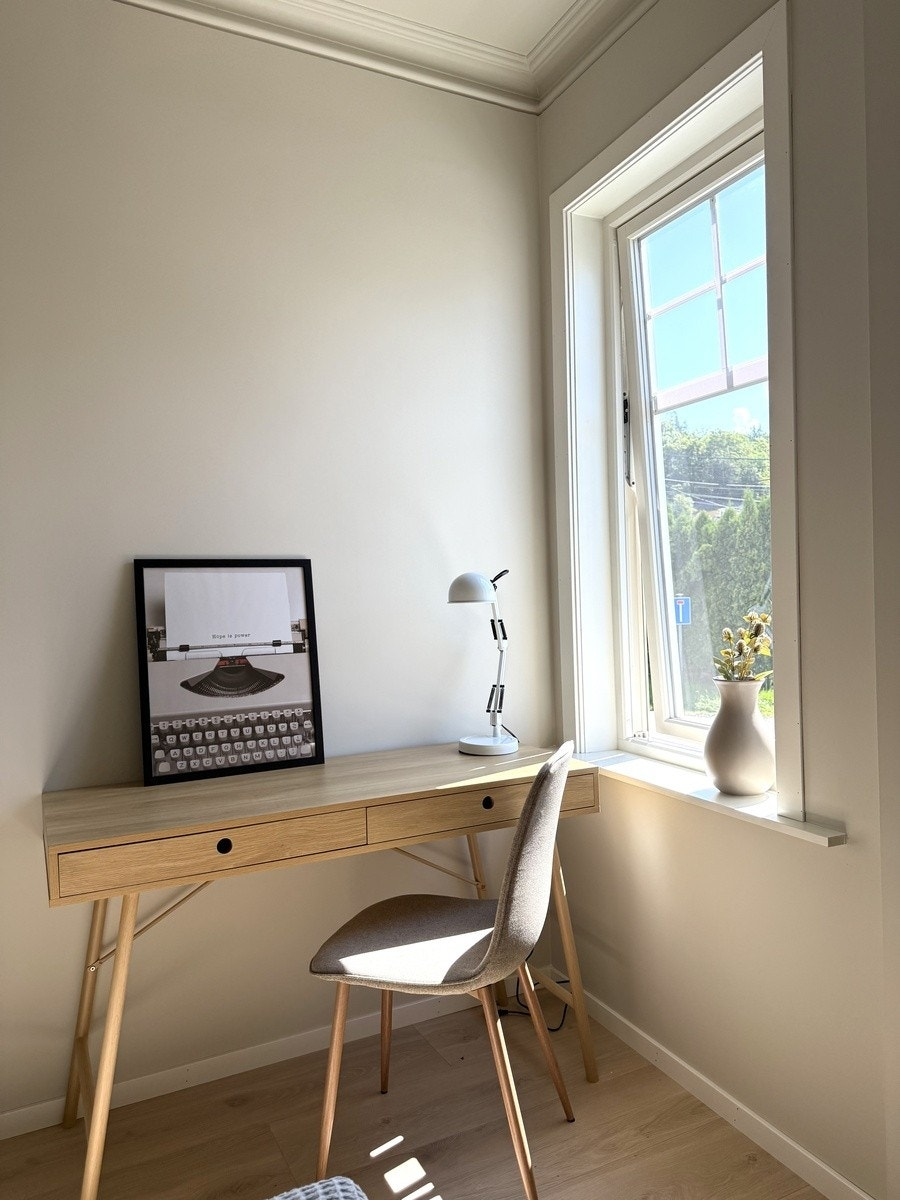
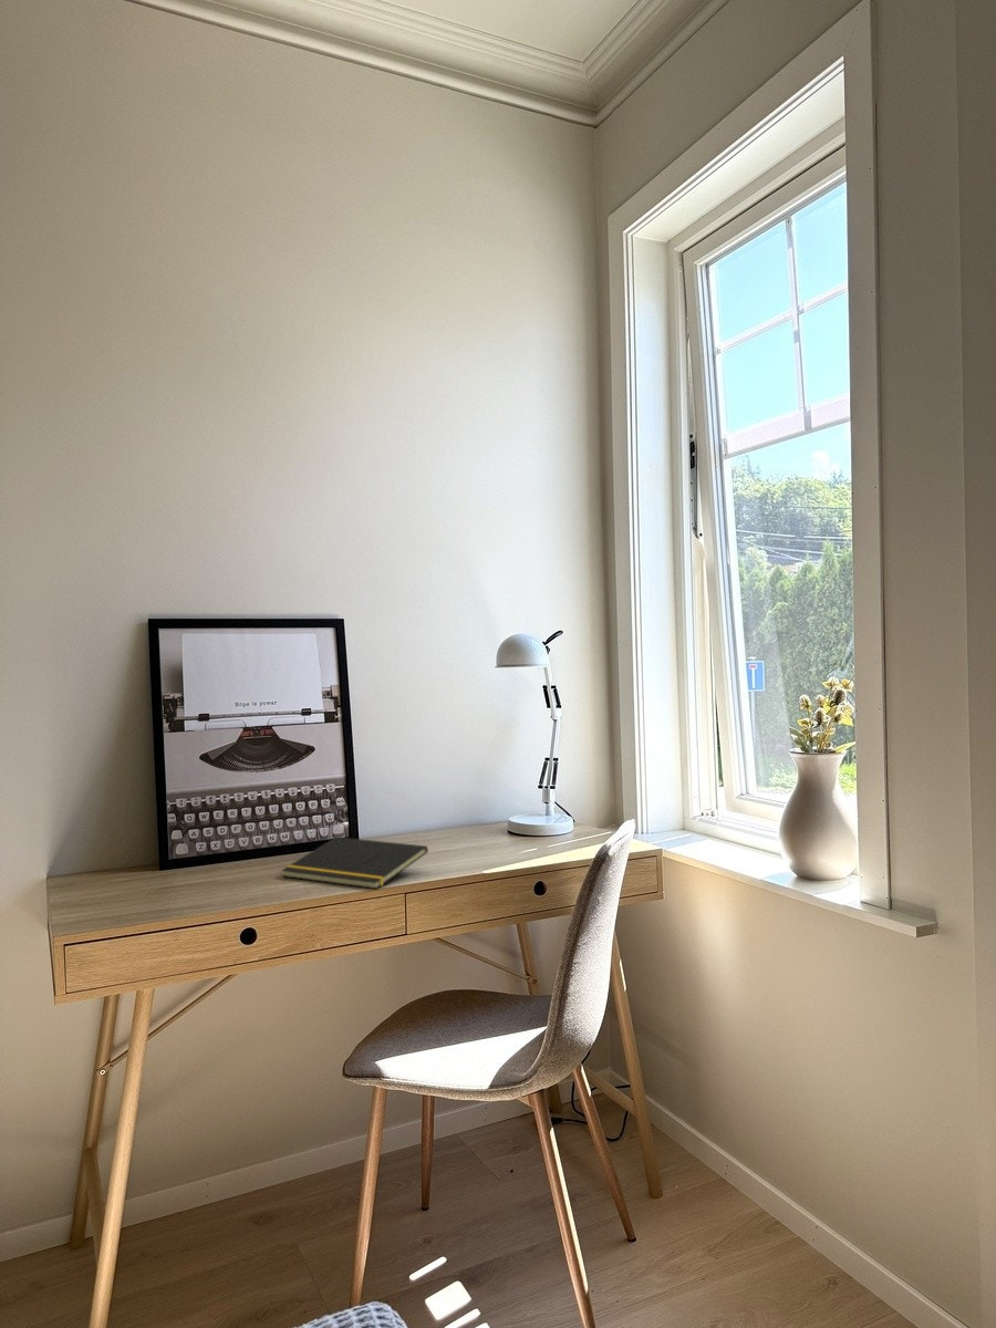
+ notepad [281,836,429,890]
